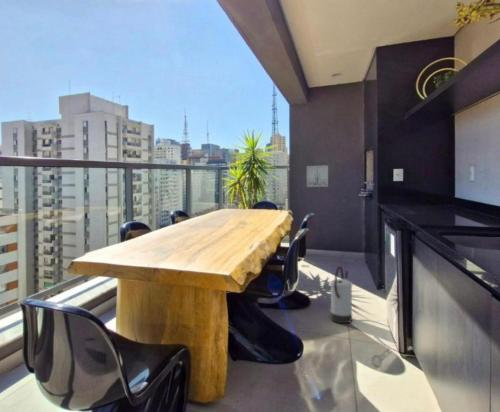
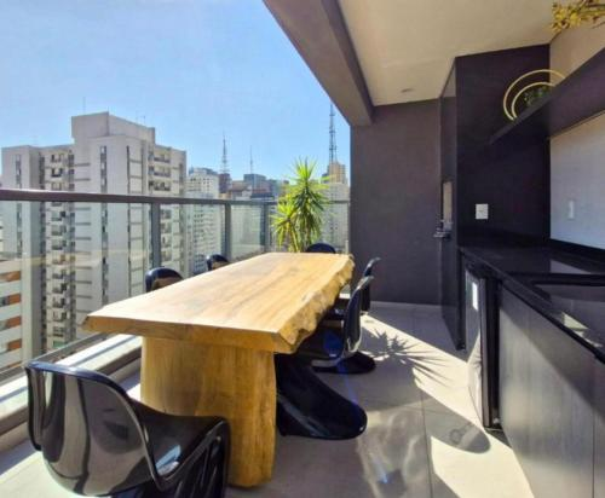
- wall art [306,164,329,188]
- watering can [330,265,353,324]
